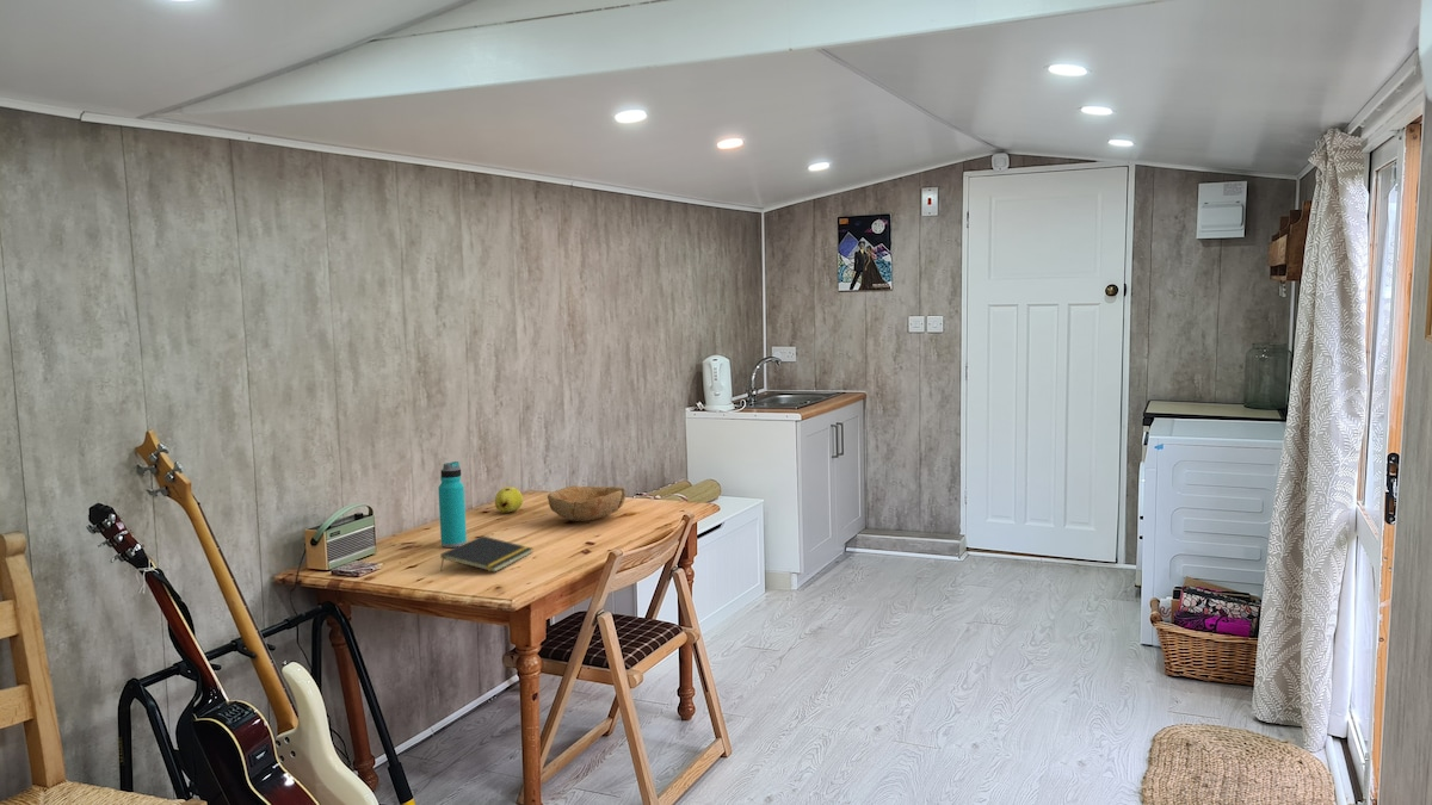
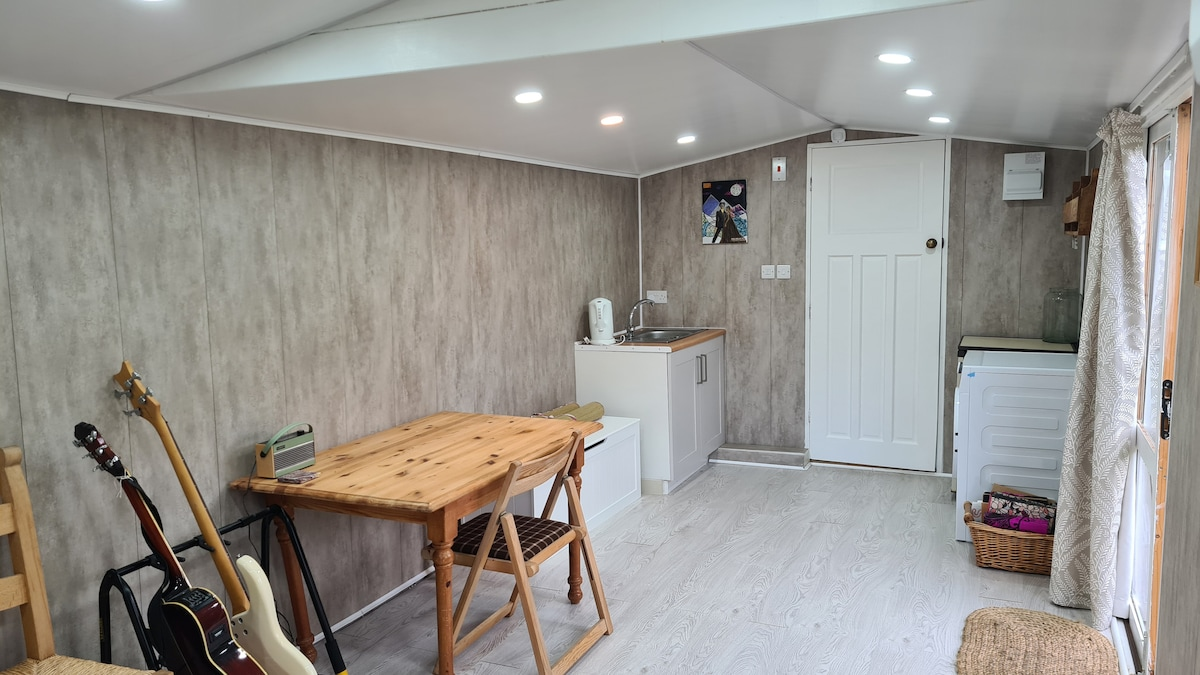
- bowl [547,484,626,522]
- notepad [439,534,533,574]
- fruit [494,485,524,514]
- water bottle [437,460,468,549]
